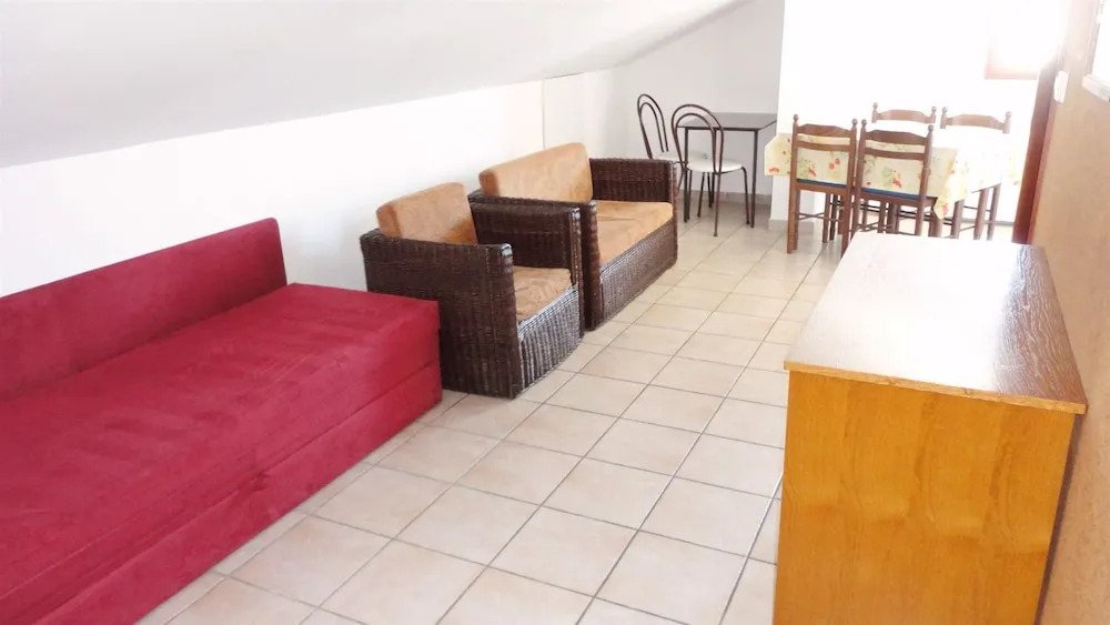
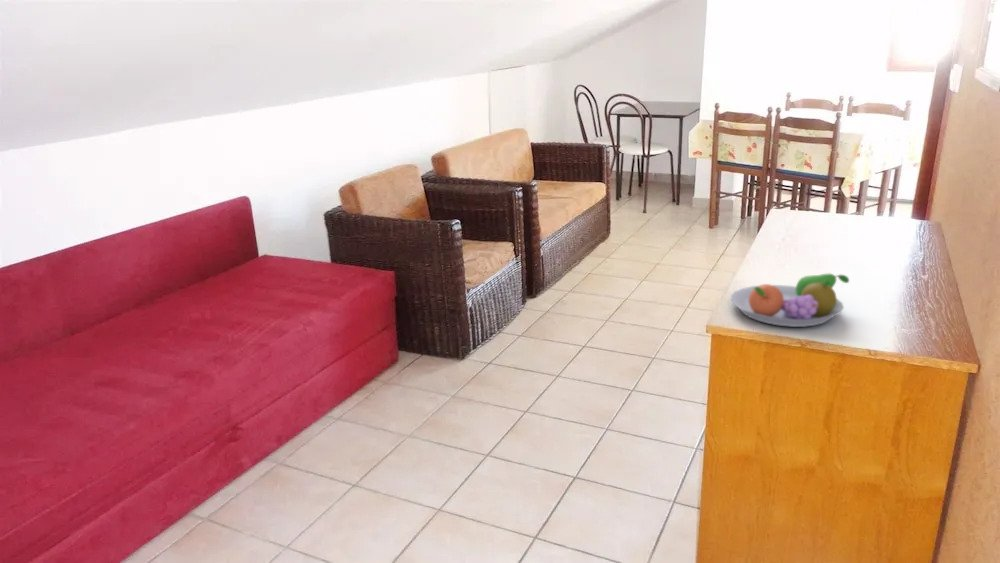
+ fruit bowl [730,273,850,328]
